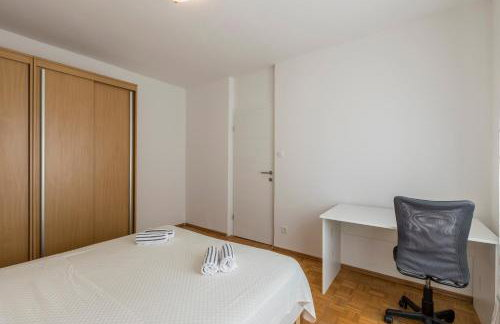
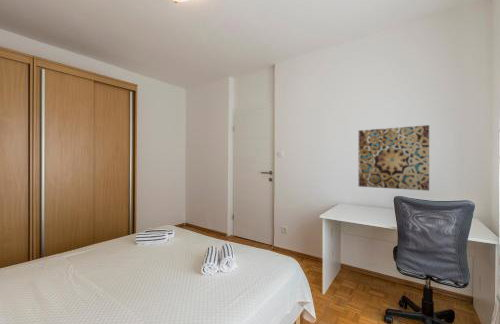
+ wall art [358,124,430,192]
